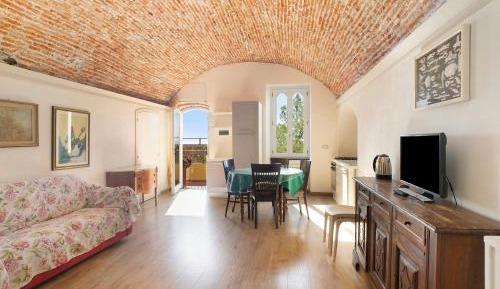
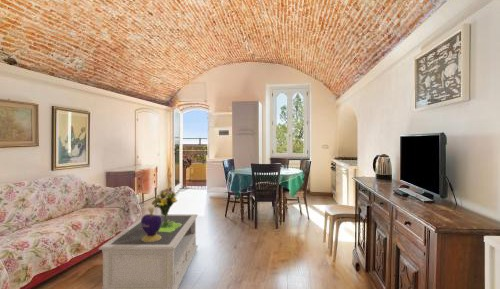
+ decorative container [141,206,162,242]
+ coffee table [97,213,199,289]
+ bouquet [150,189,182,232]
